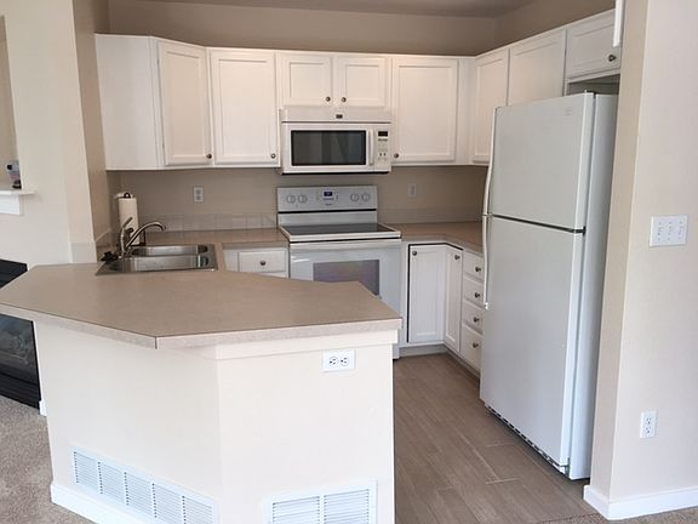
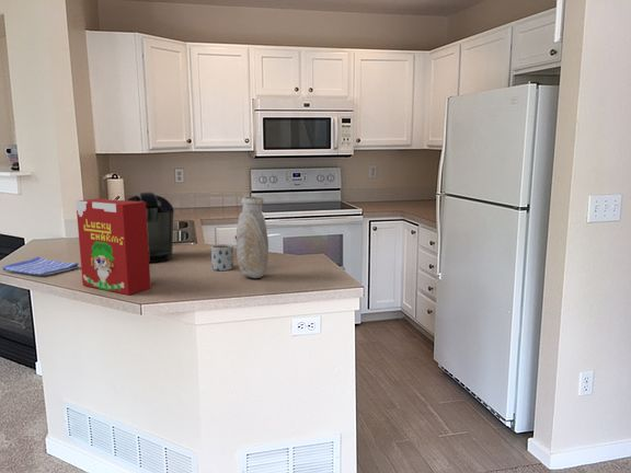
+ cereal box [74,197,151,296]
+ mug [210,243,234,272]
+ coffee maker [127,191,175,264]
+ vase [236,196,269,279]
+ dish towel [1,256,79,277]
